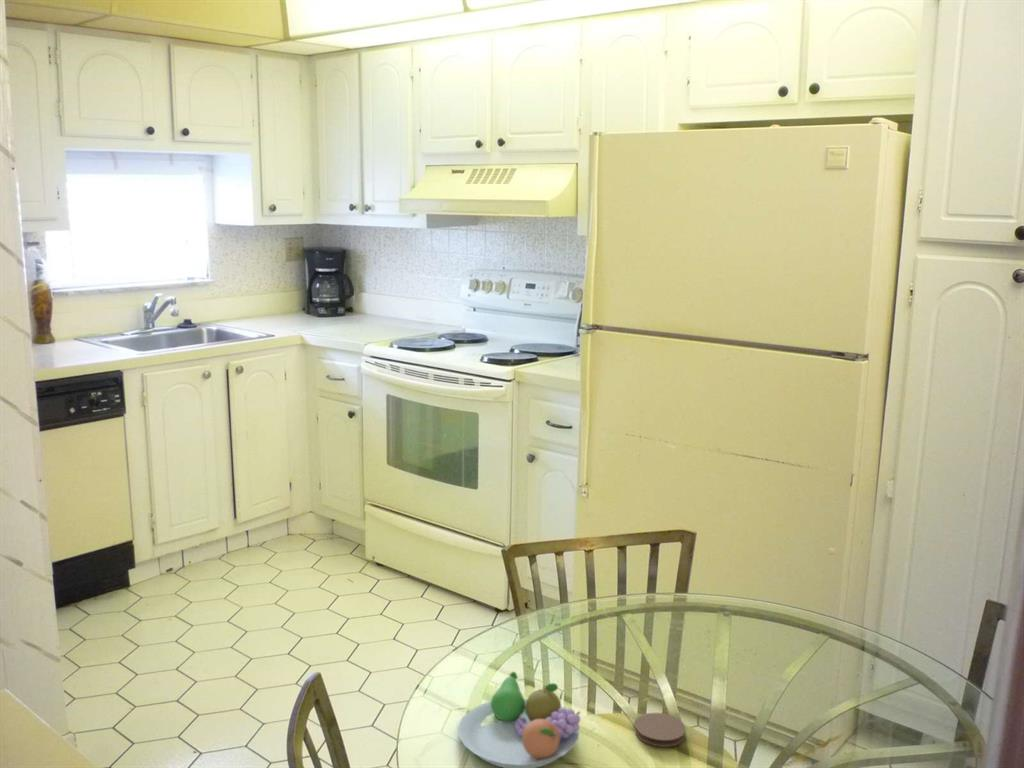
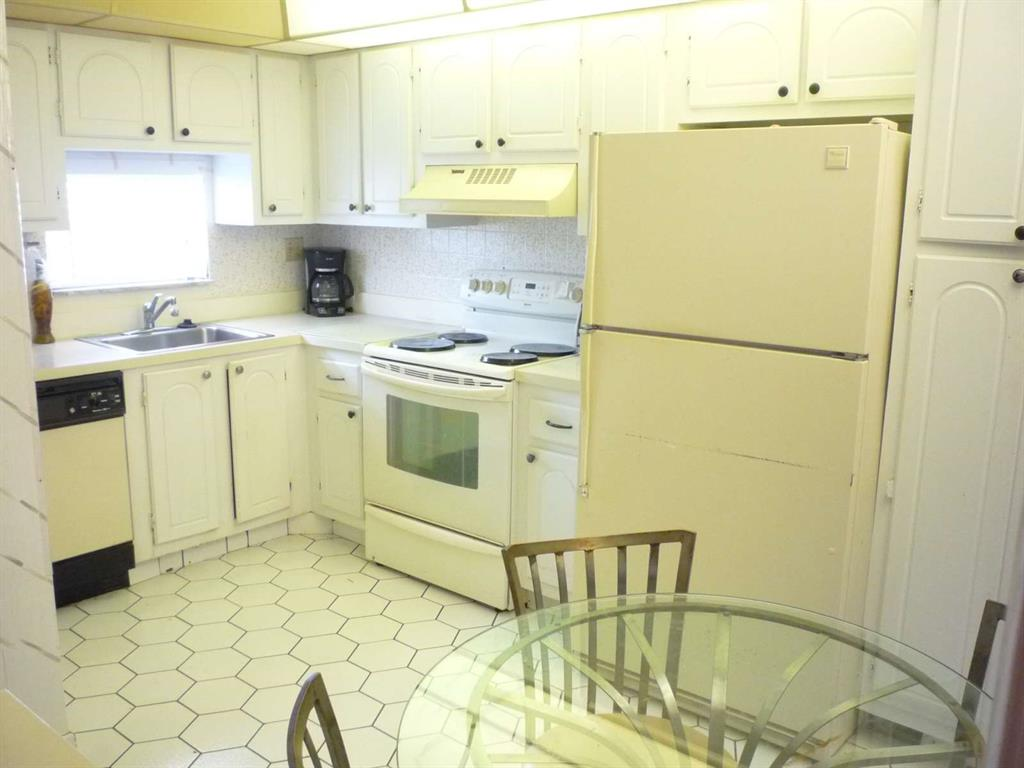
- coaster [634,712,687,748]
- fruit bowl [457,671,581,768]
